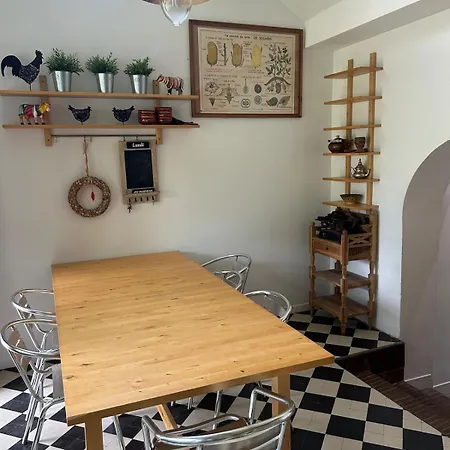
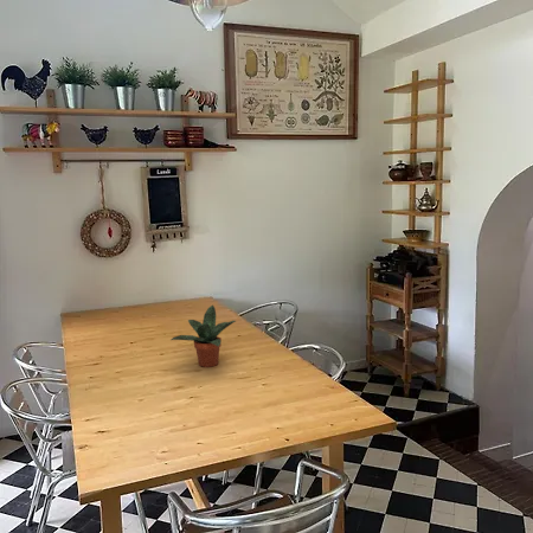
+ potted plant [169,304,237,368]
